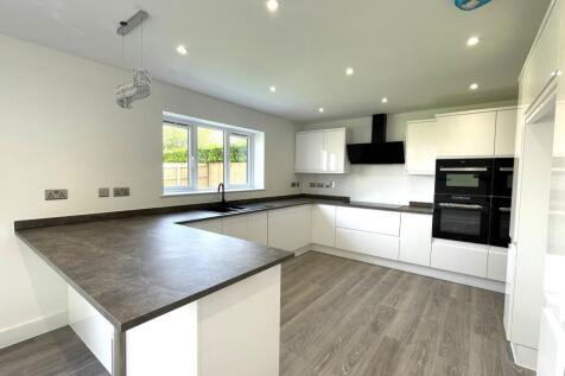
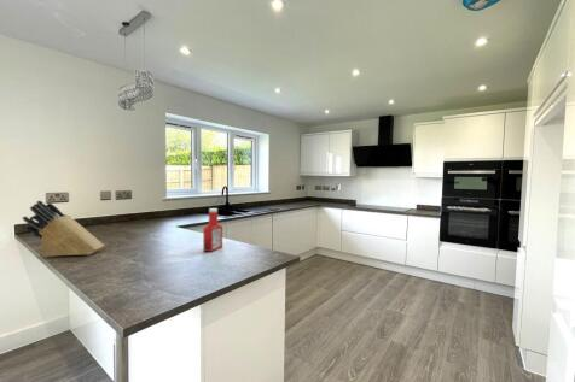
+ knife block [22,200,106,258]
+ soap bottle [202,207,223,253]
